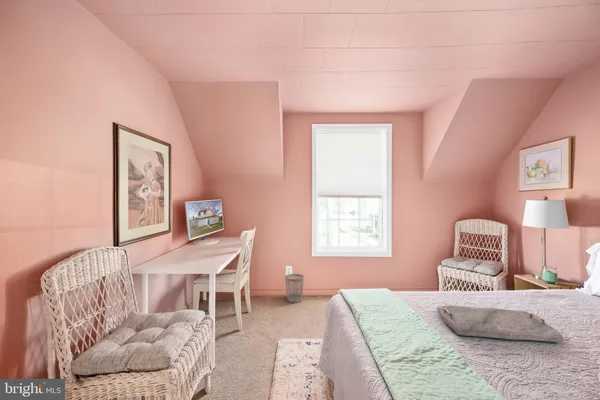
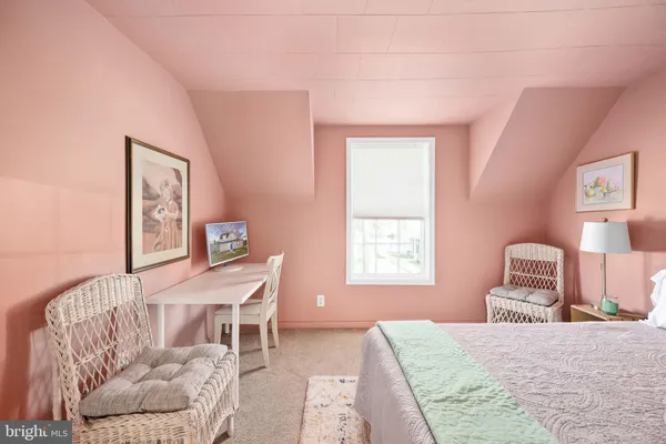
- serving tray [436,304,565,343]
- wastebasket [284,273,305,303]
